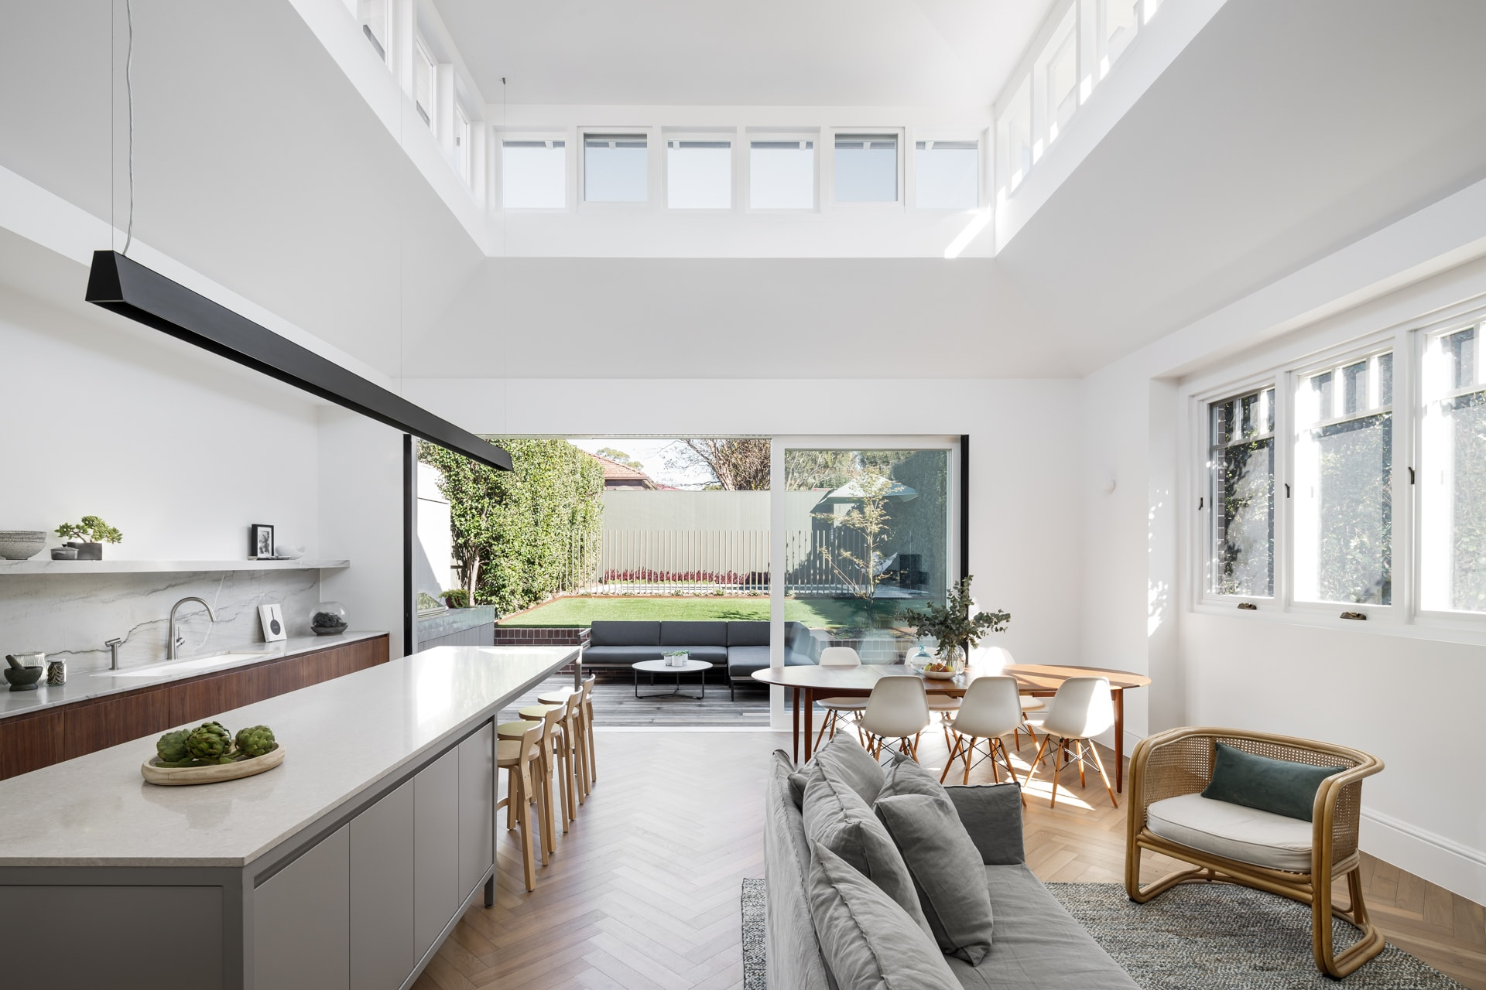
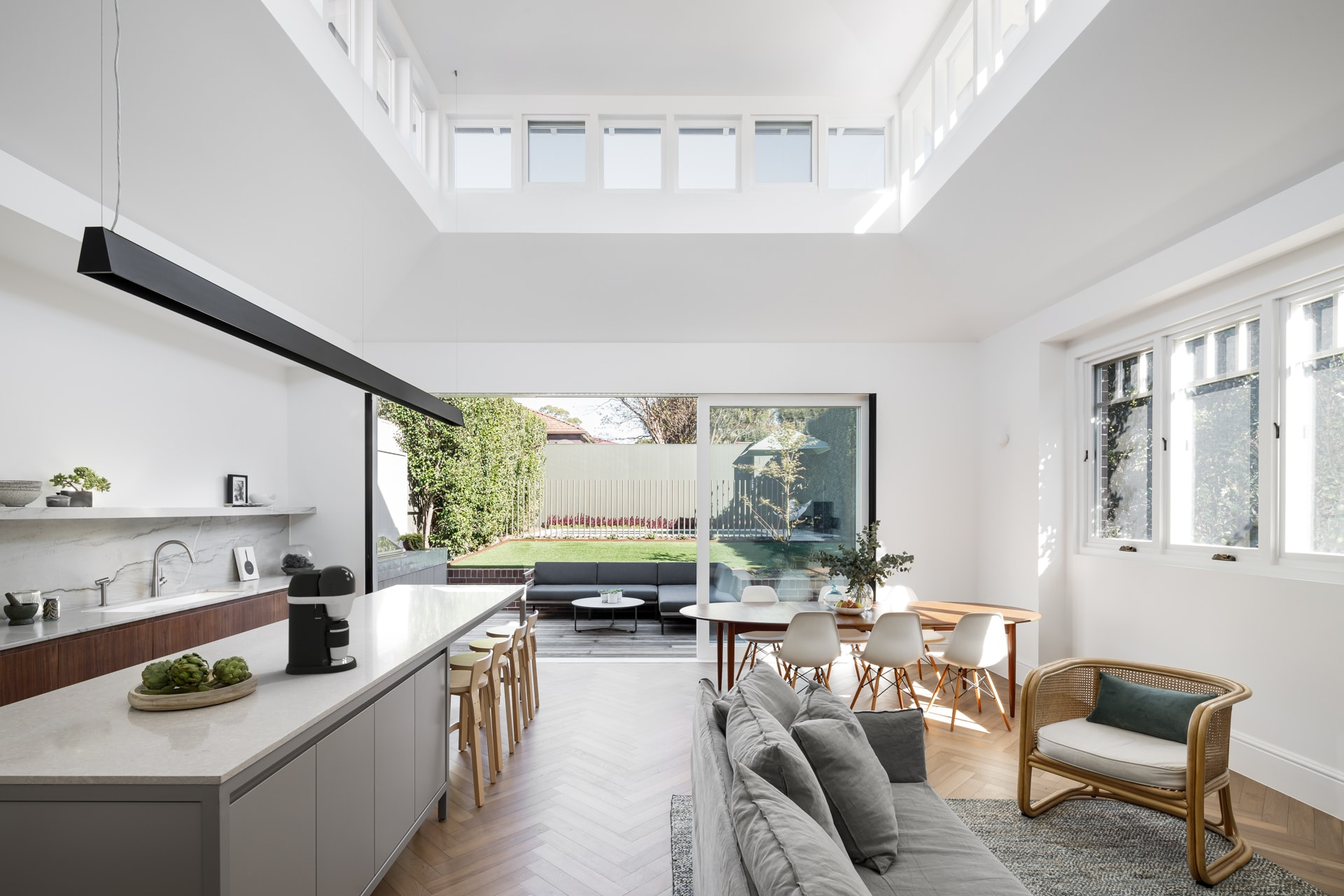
+ coffee maker [285,564,358,675]
